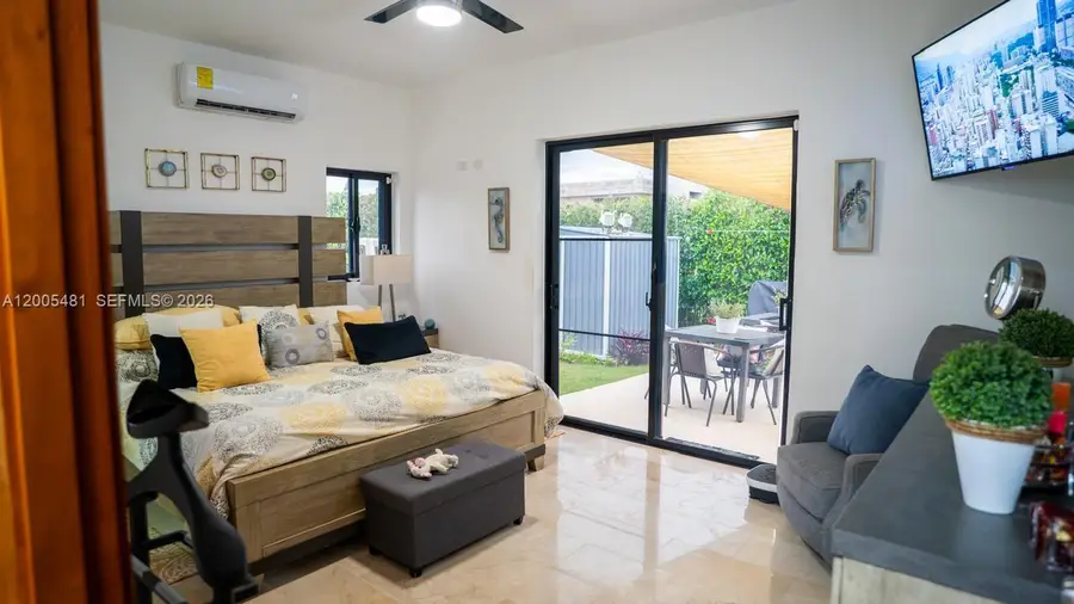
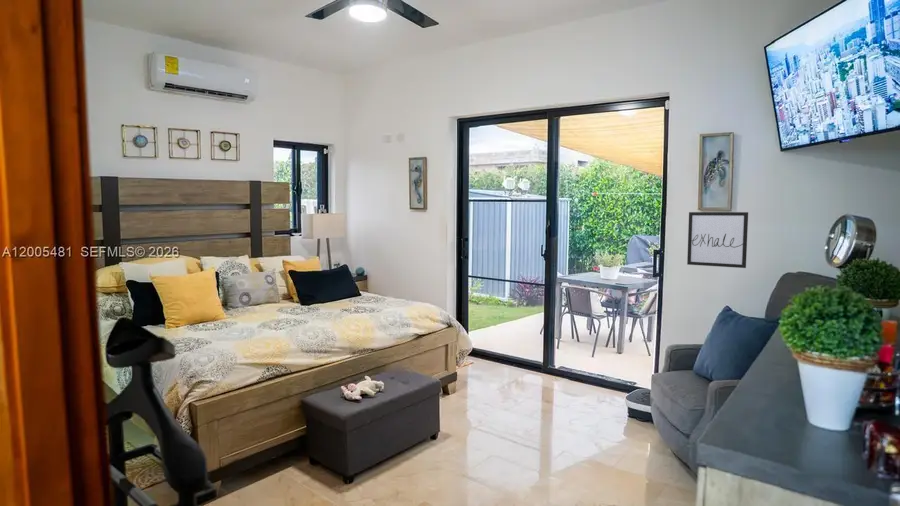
+ wall art [686,211,749,269]
